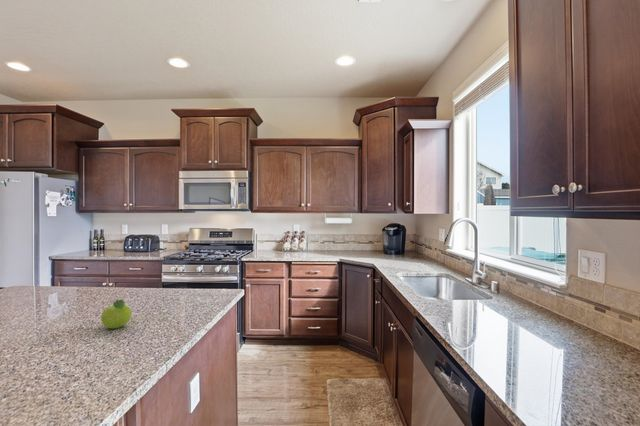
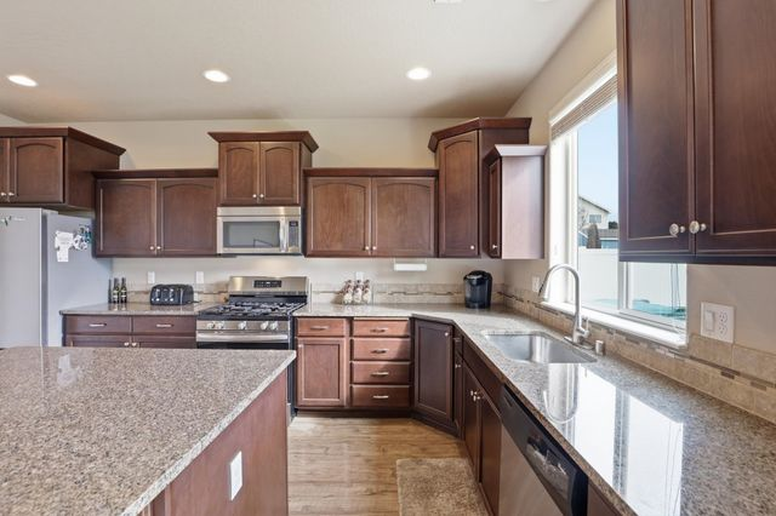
- fruit [100,298,132,330]
